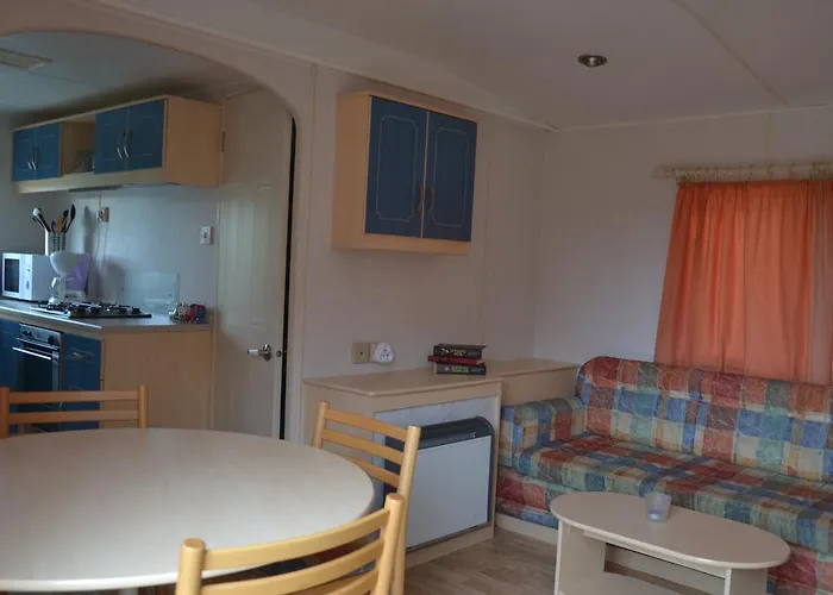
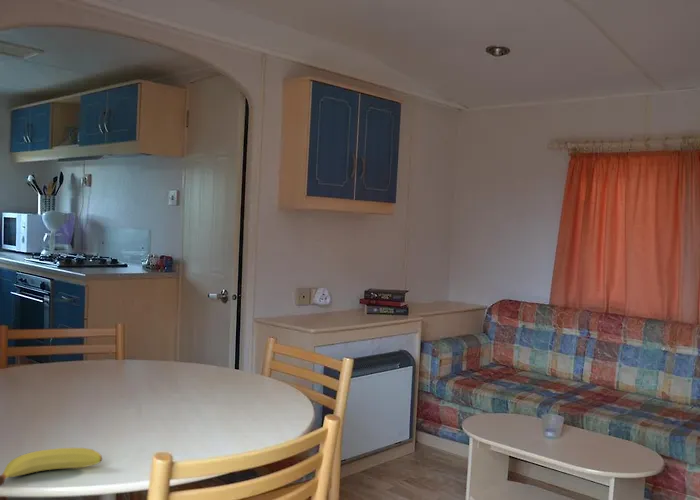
+ fruit [0,447,103,487]
